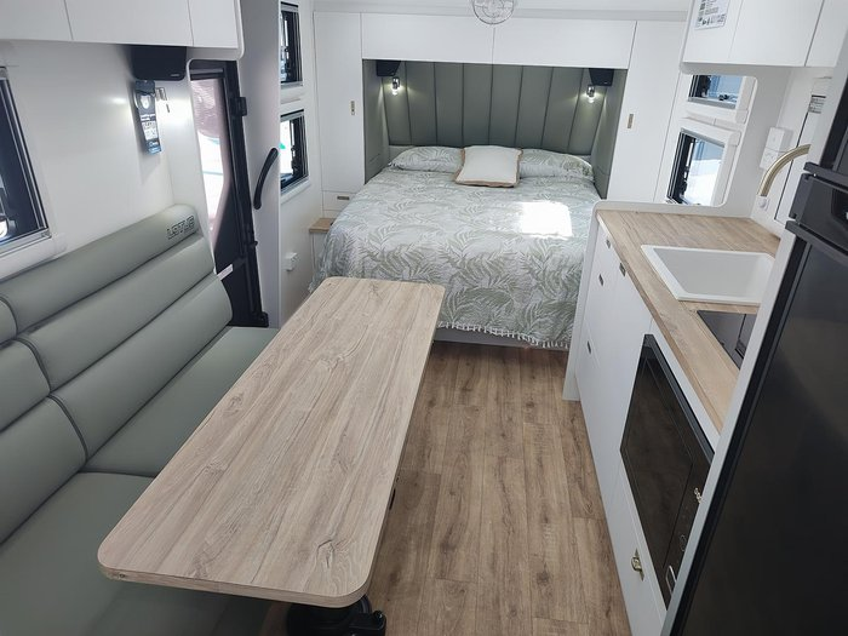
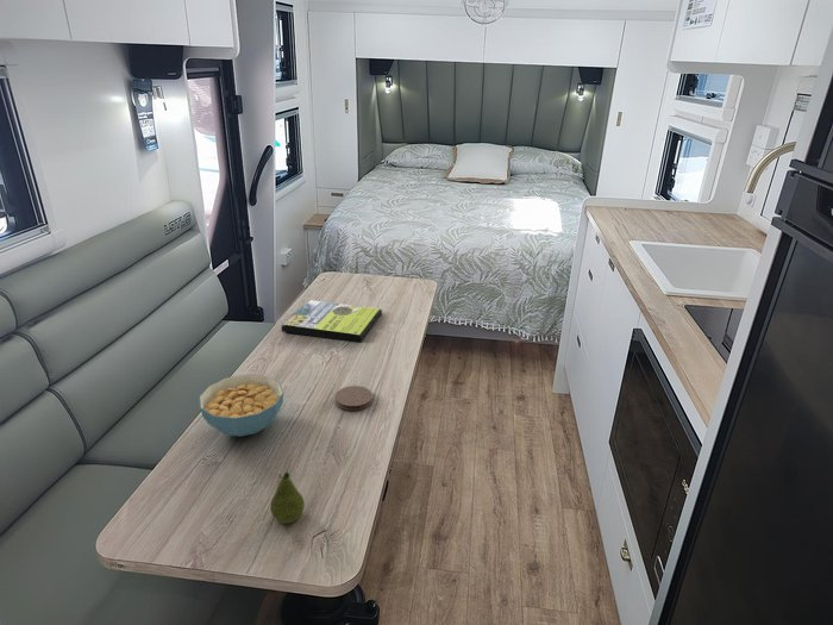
+ coaster [334,385,374,412]
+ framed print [281,299,383,344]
+ cereal bowl [198,373,284,437]
+ fruit [269,471,306,525]
